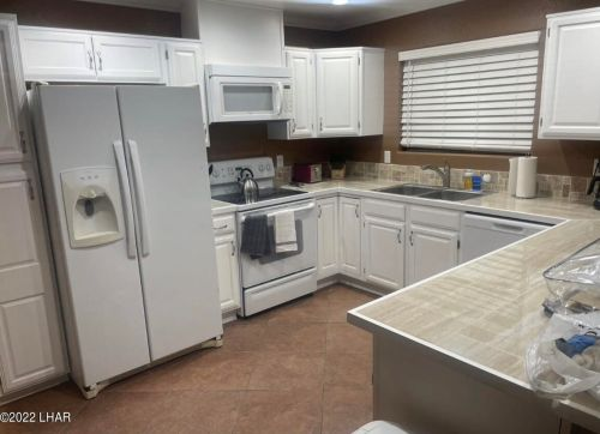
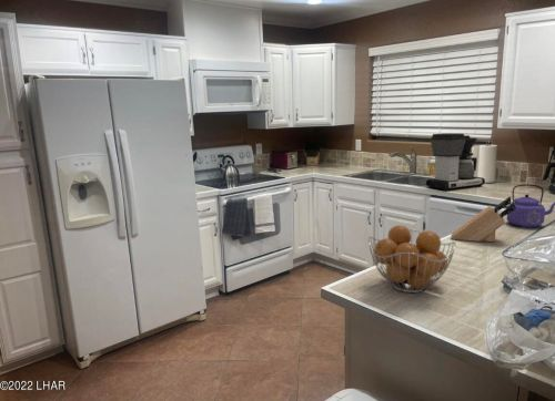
+ fruit basket [367,224,457,294]
+ kettle [506,183,555,228]
+ knife block [451,195,515,243]
+ coffee maker [425,133,486,192]
